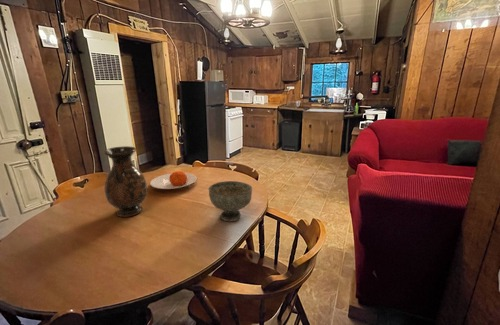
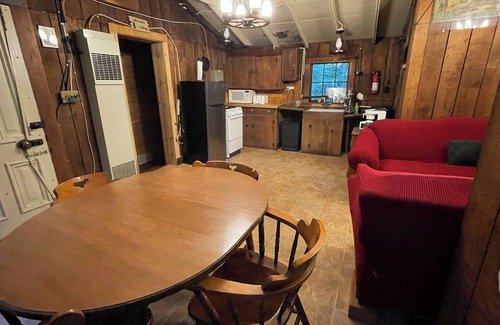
- vase [103,145,149,218]
- bowl [208,180,253,222]
- plate [149,170,198,190]
